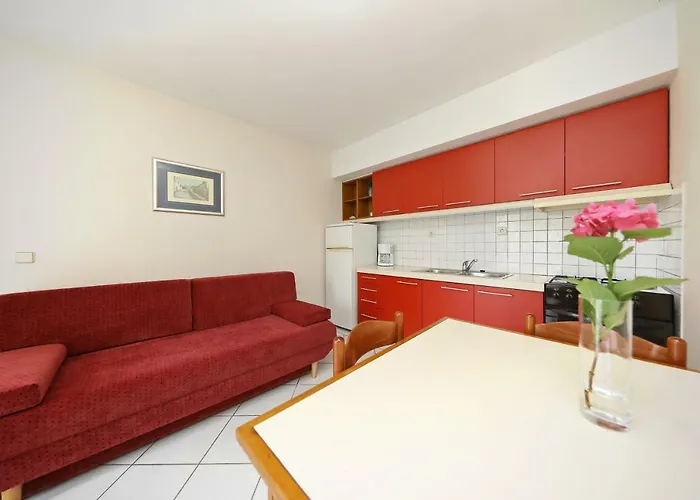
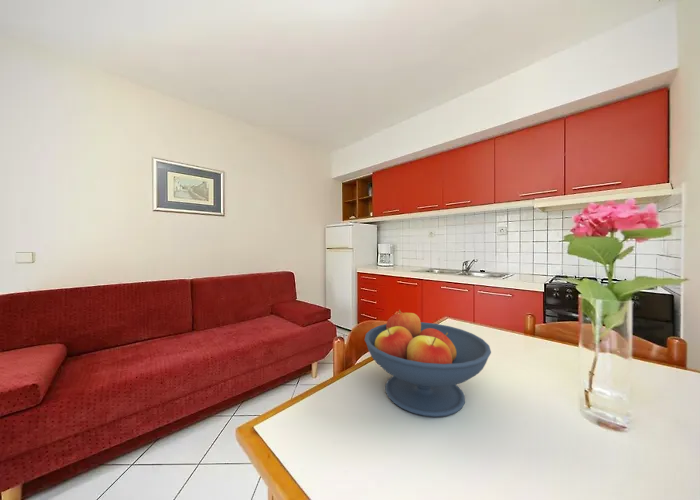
+ fruit bowl [364,309,492,418]
